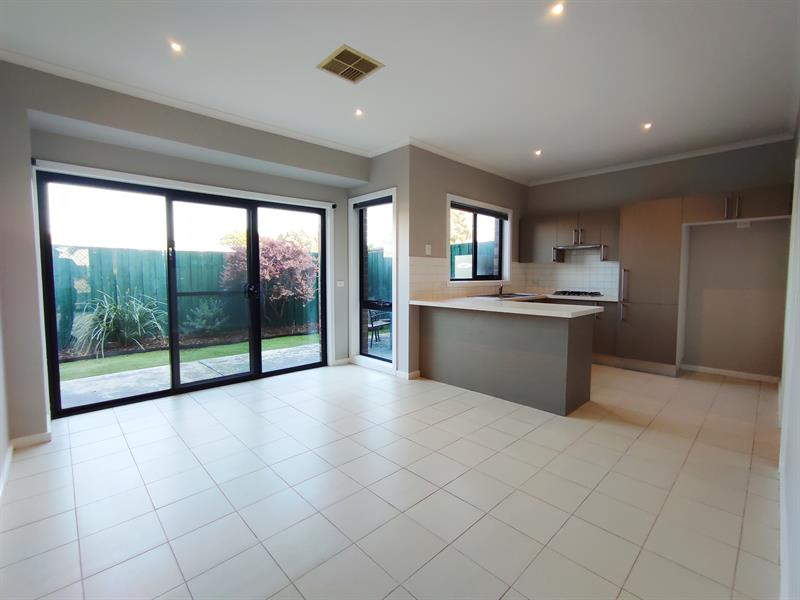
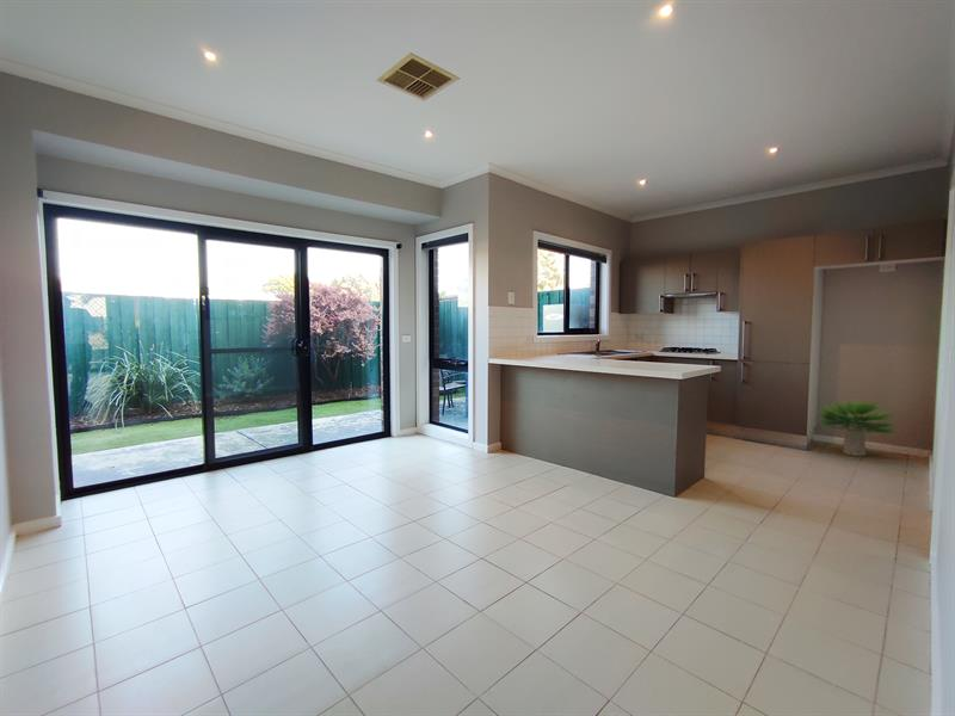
+ potted plant [813,397,901,457]
